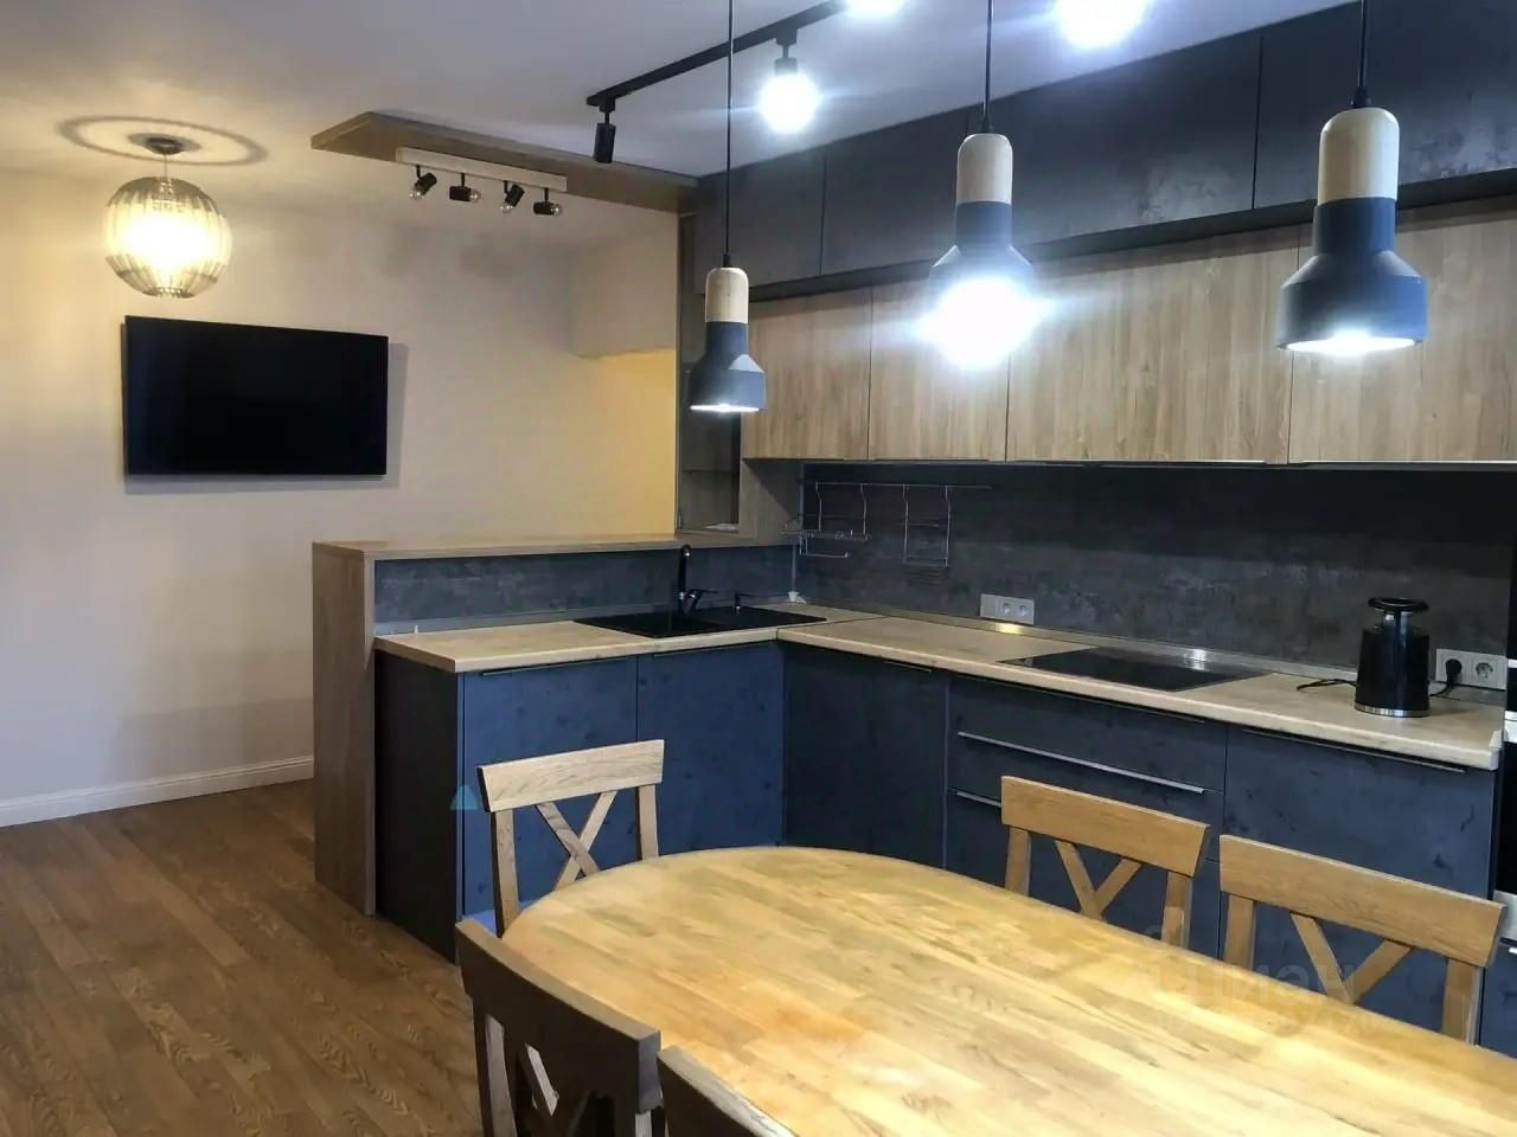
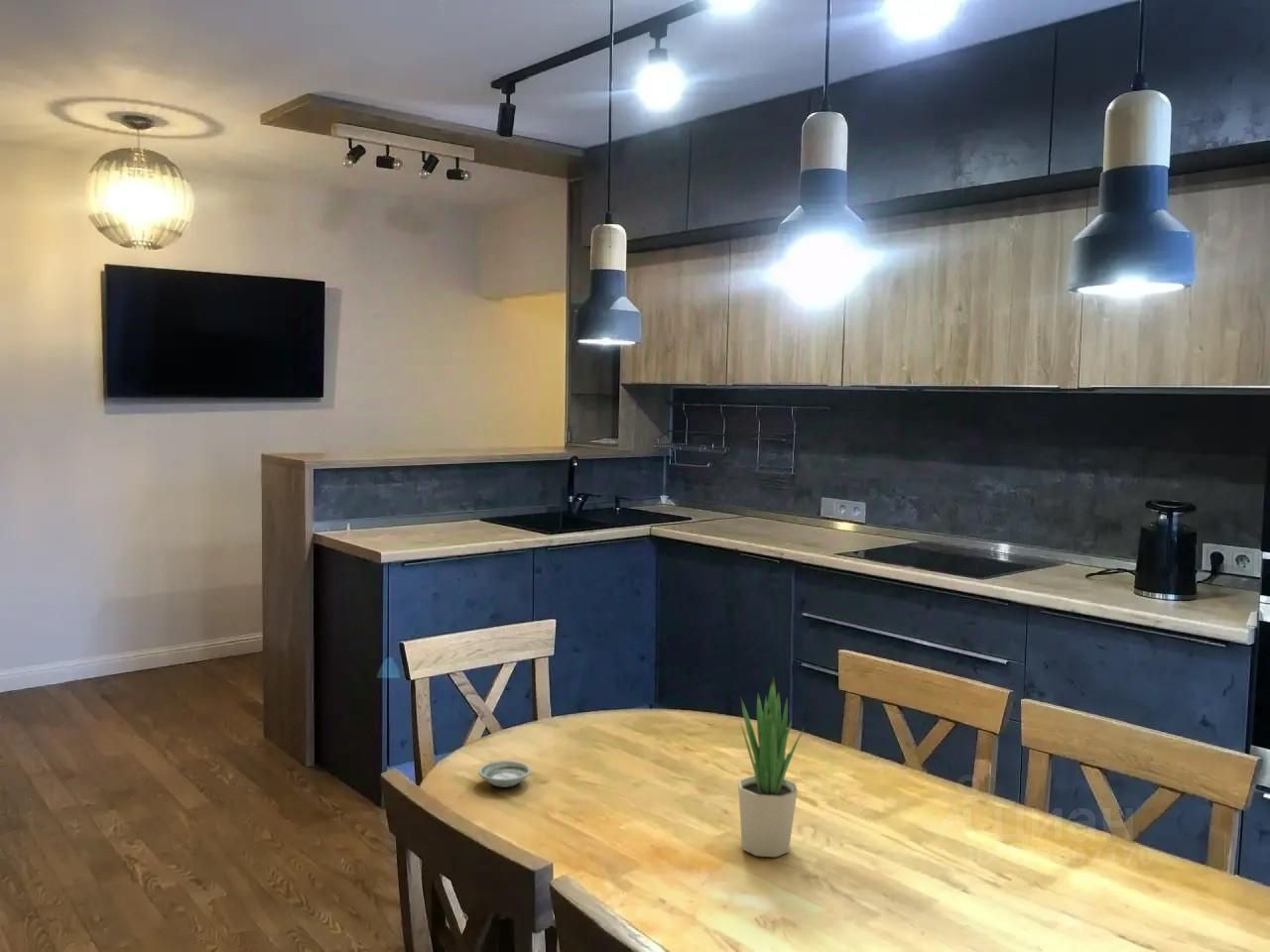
+ saucer [477,760,532,788]
+ potted plant [737,675,806,858]
